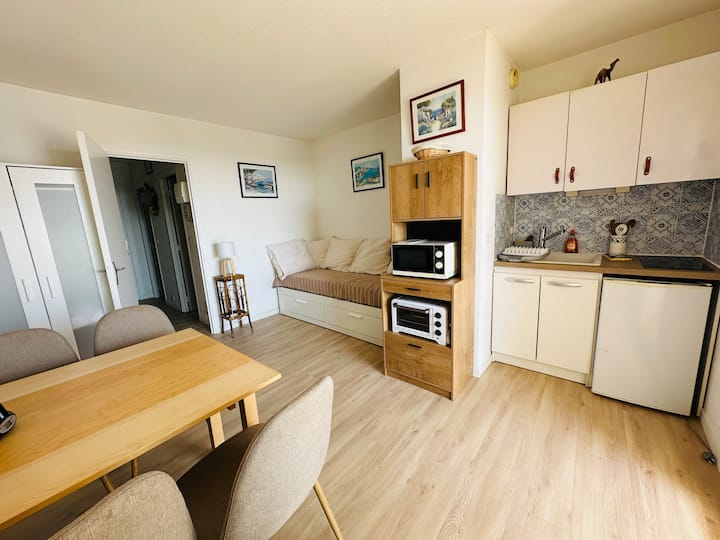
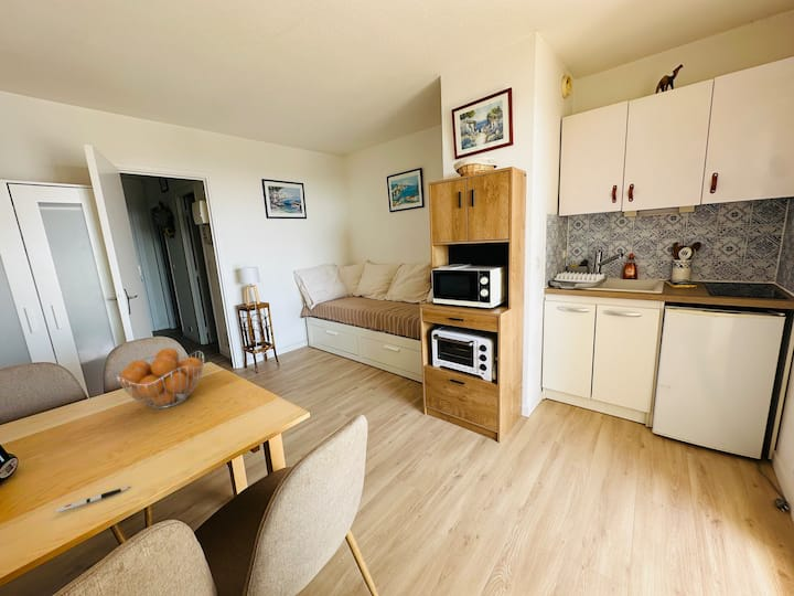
+ pen [54,486,131,513]
+ fruit basket [115,347,205,409]
